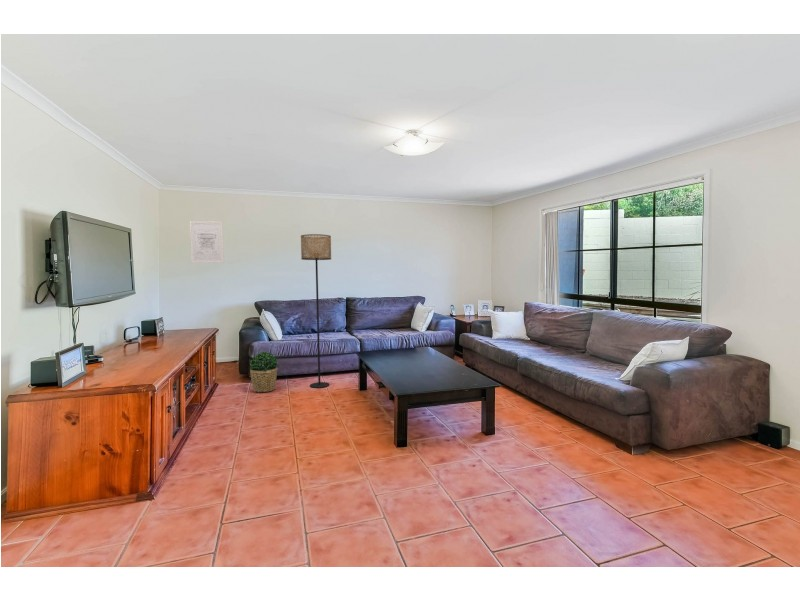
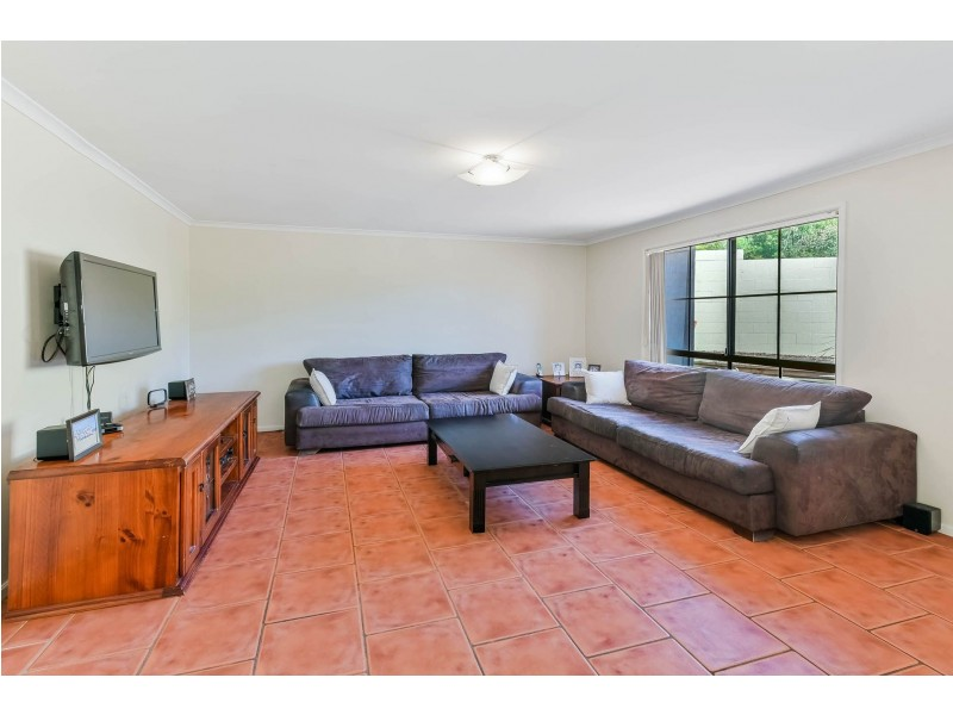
- floor lamp [300,233,332,389]
- wall art [189,220,225,264]
- potted plant [249,351,279,393]
